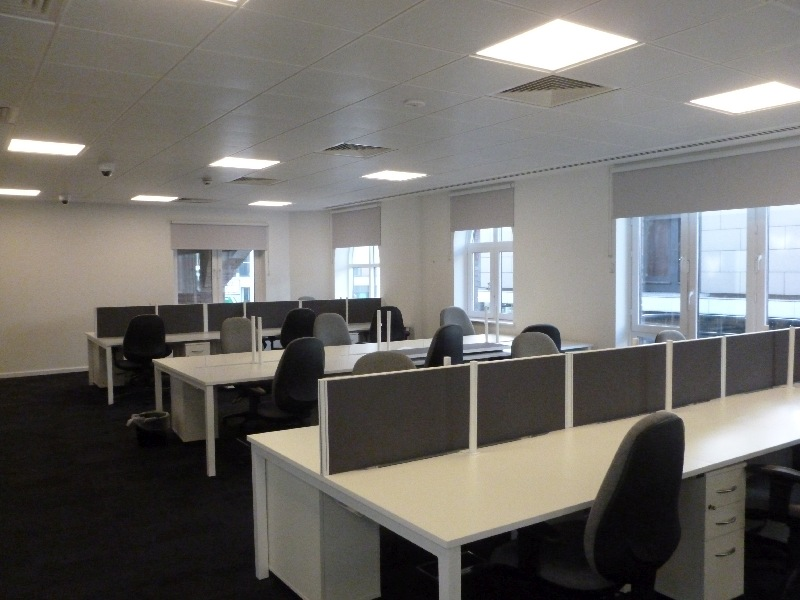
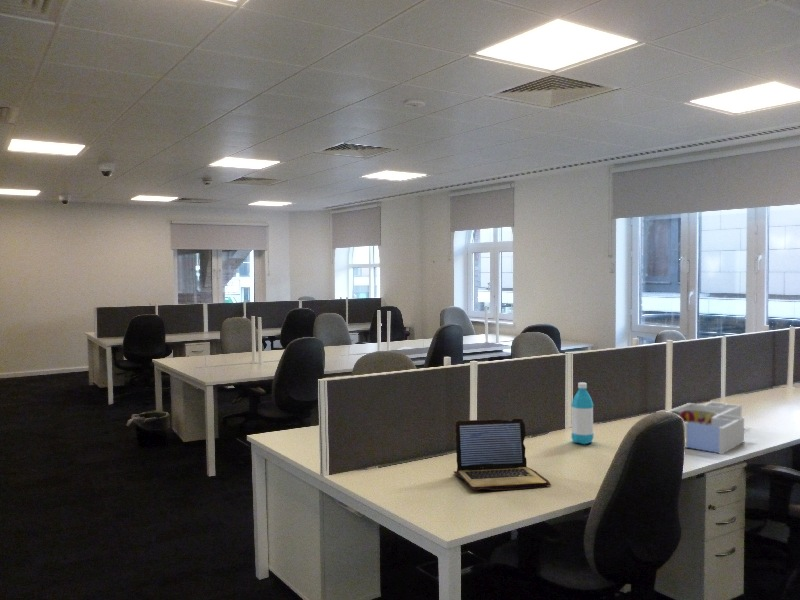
+ desk organizer [666,401,745,455]
+ water bottle [570,381,595,445]
+ laptop [453,417,552,491]
